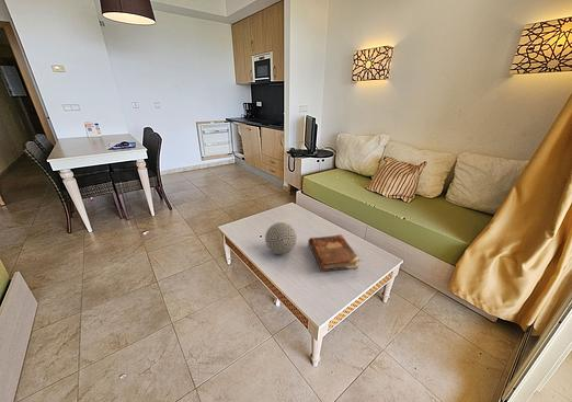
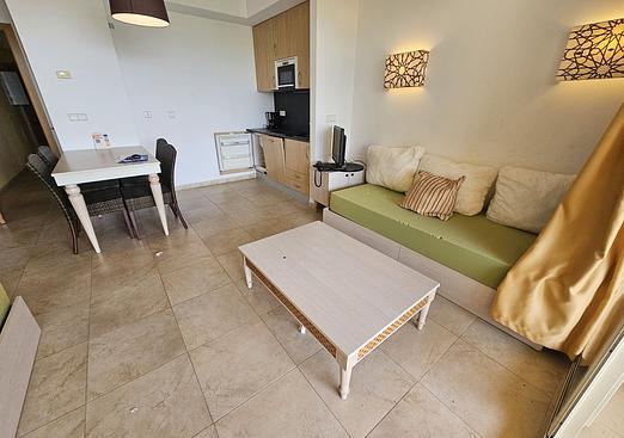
- decorative ball [264,221,298,255]
- book [307,233,361,273]
